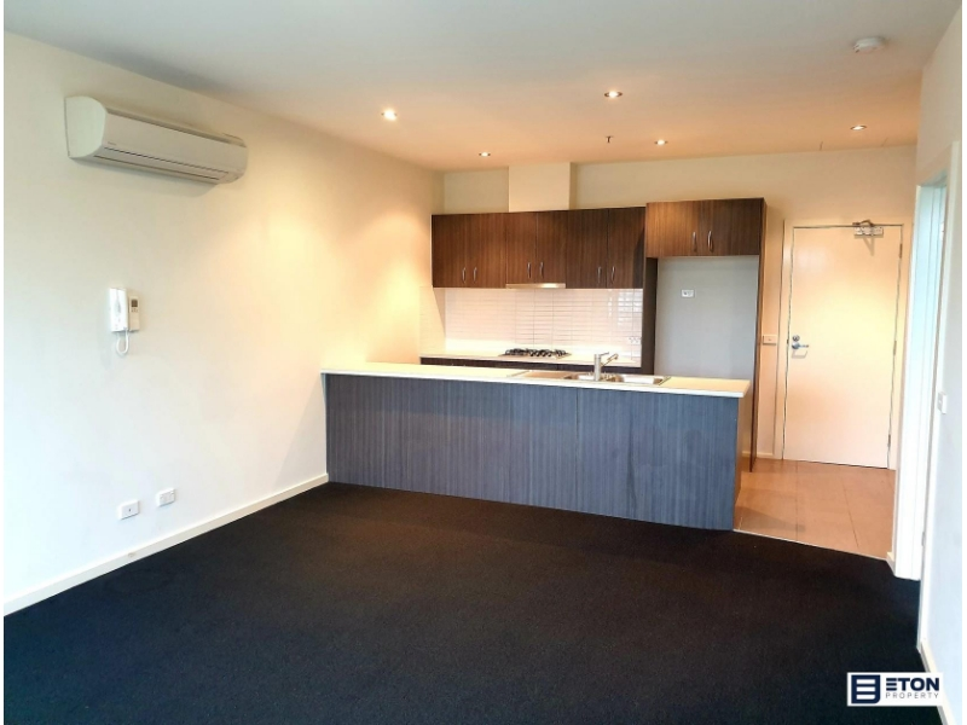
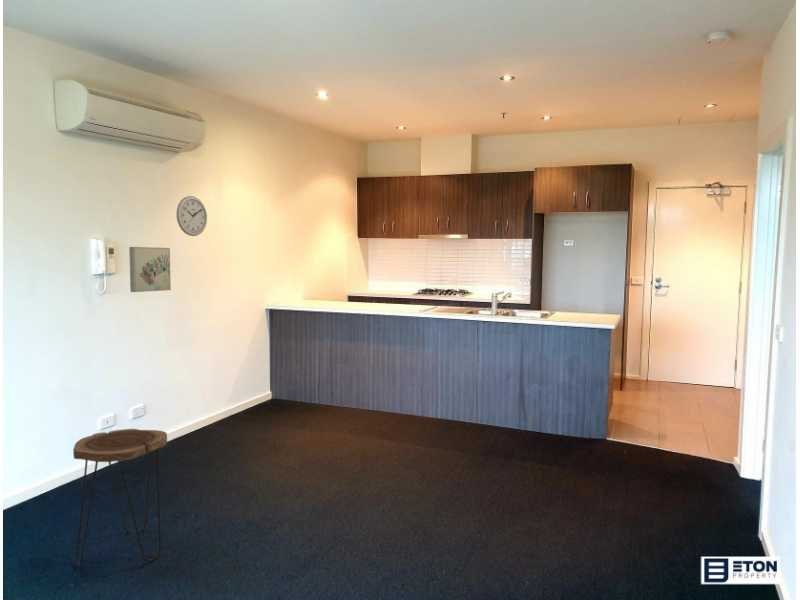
+ side table [72,428,168,568]
+ wall clock [175,195,208,237]
+ wall art [128,246,172,293]
